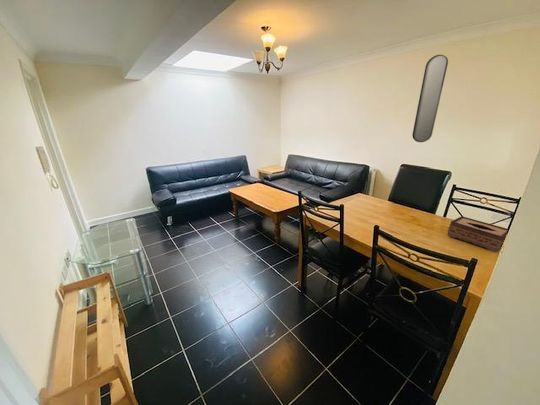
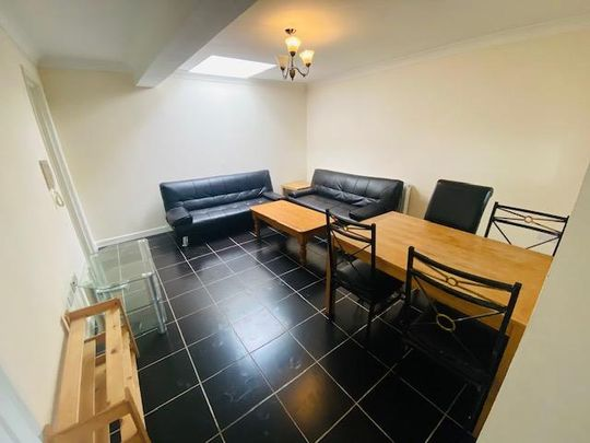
- tissue box [446,215,509,253]
- home mirror [411,54,449,143]
